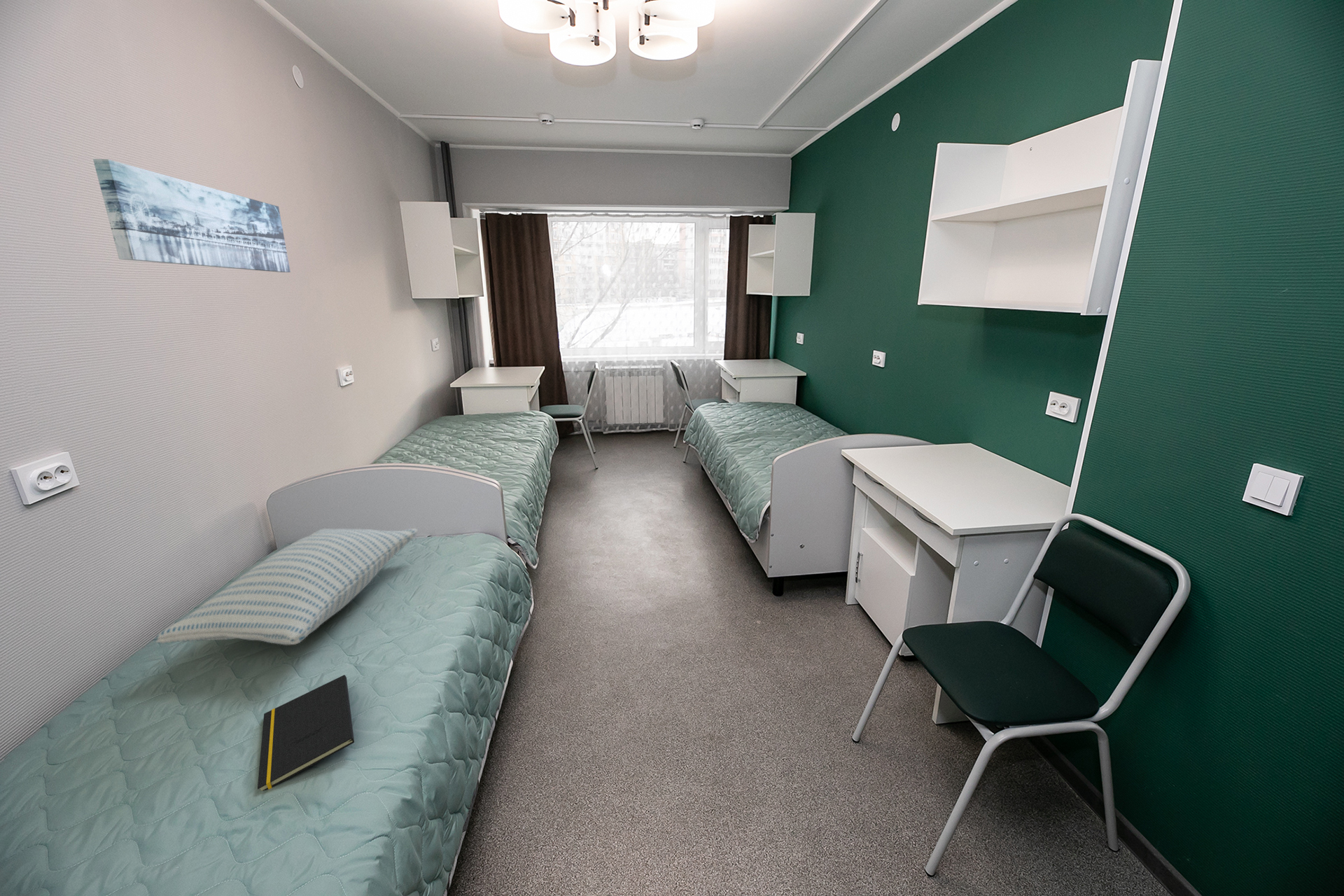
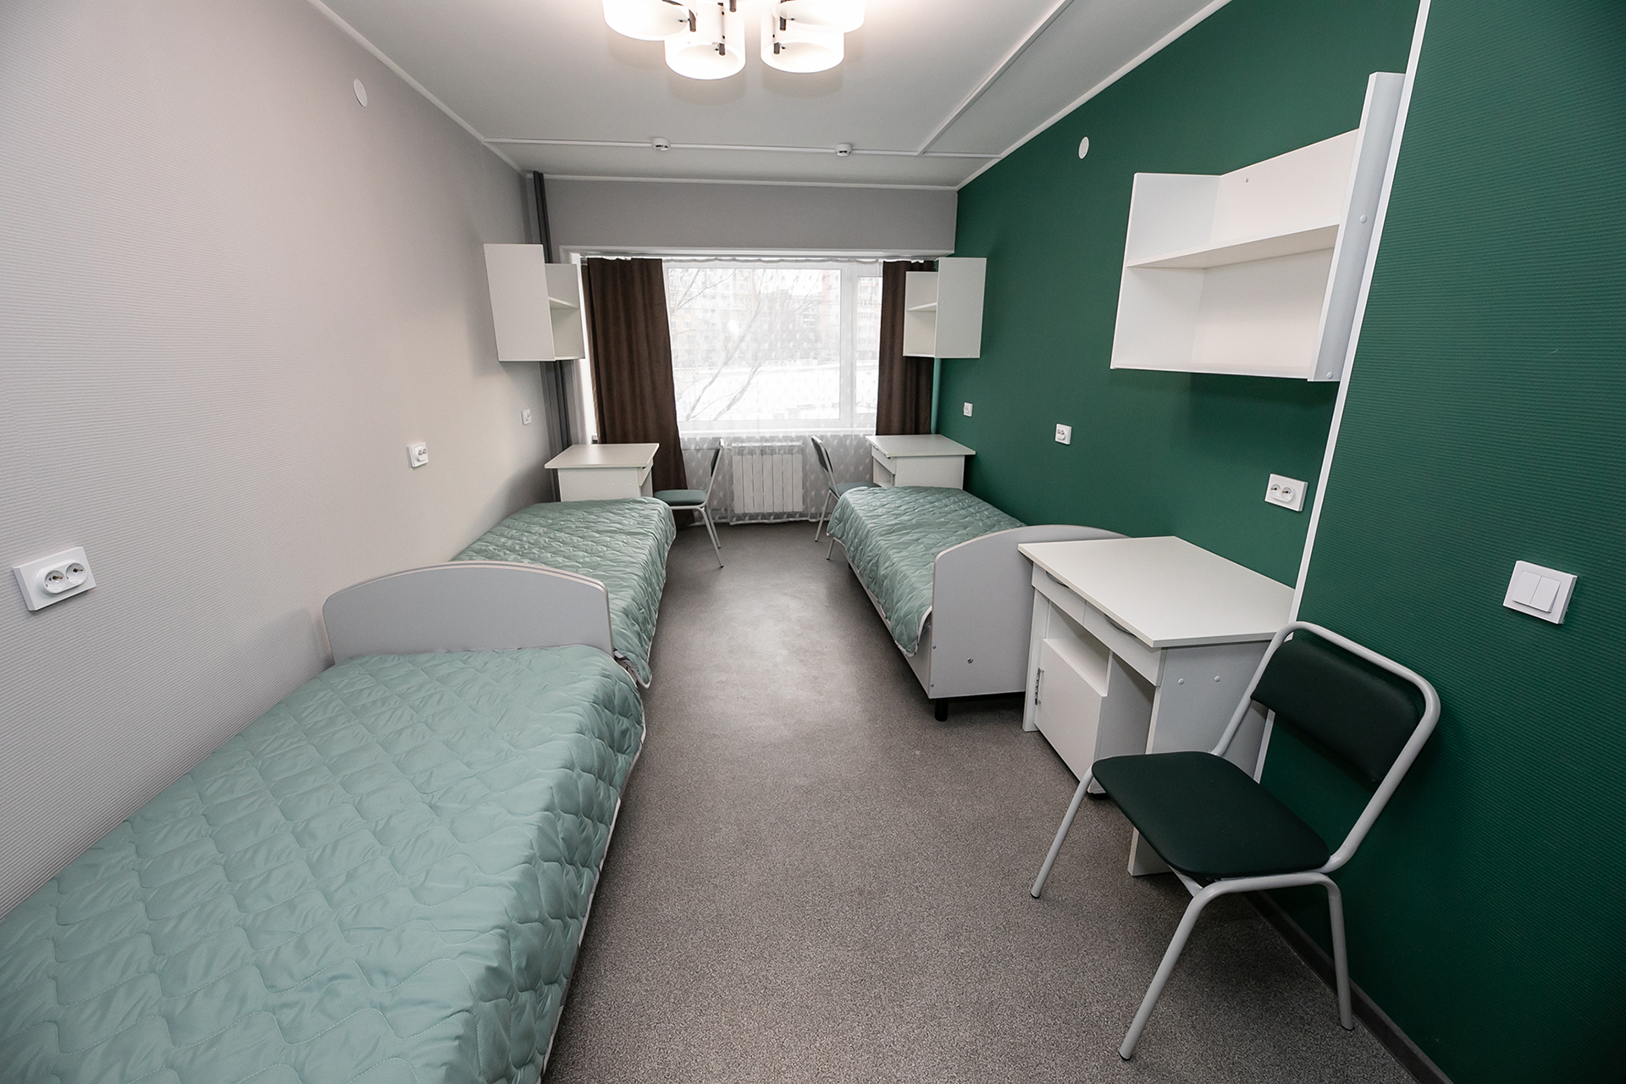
- wall art [92,158,291,273]
- notepad [257,674,355,792]
- pillow [154,528,419,645]
